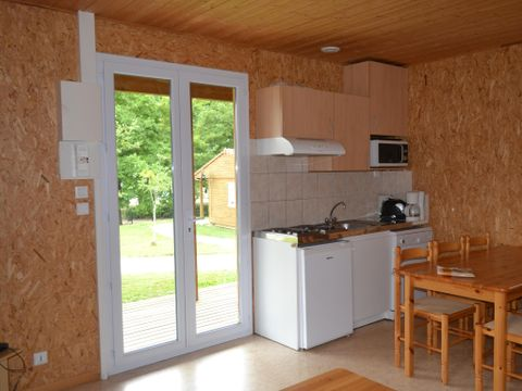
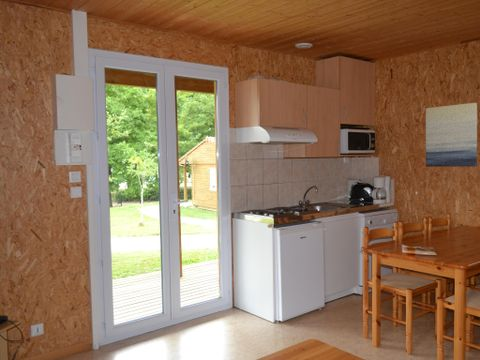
+ wall art [425,102,478,168]
